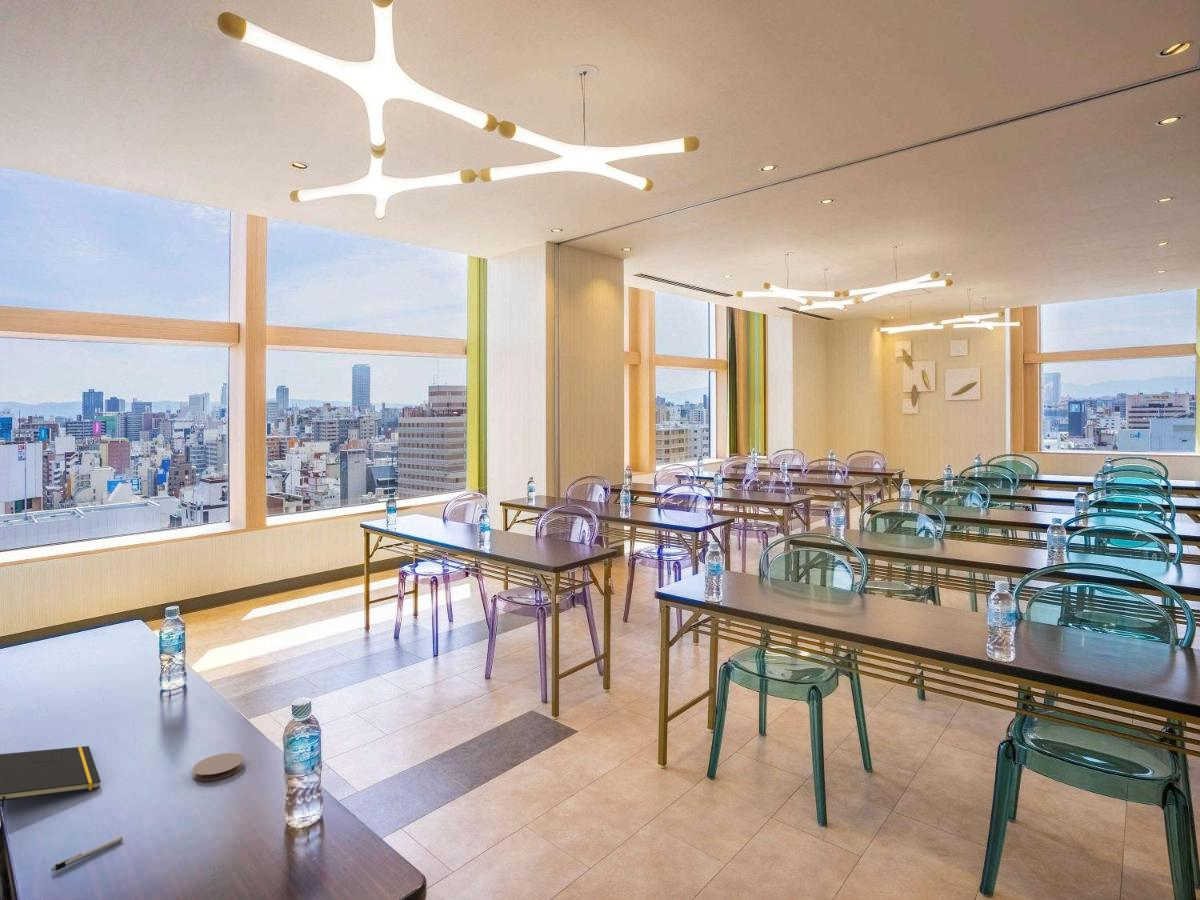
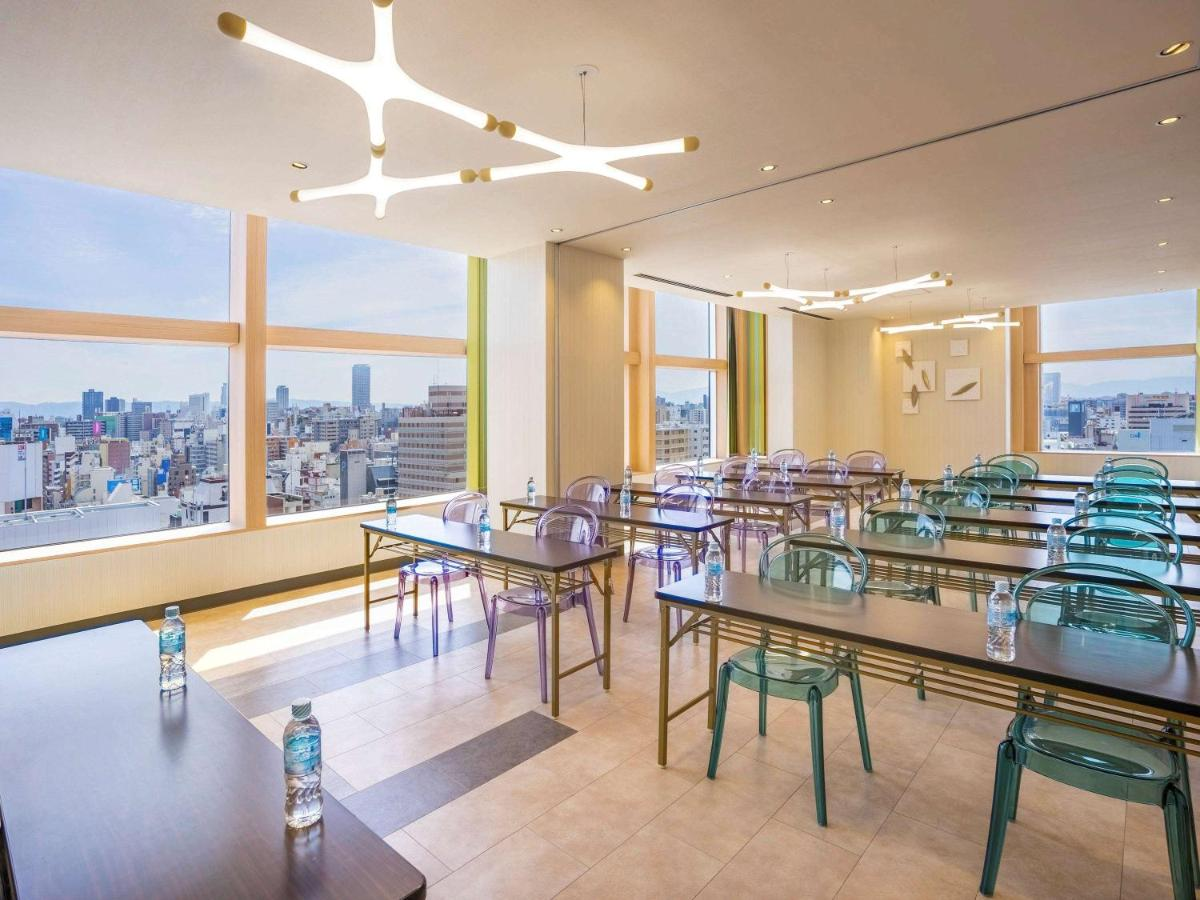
- pen [50,836,124,872]
- notepad [0,745,102,811]
- coaster [192,752,245,782]
